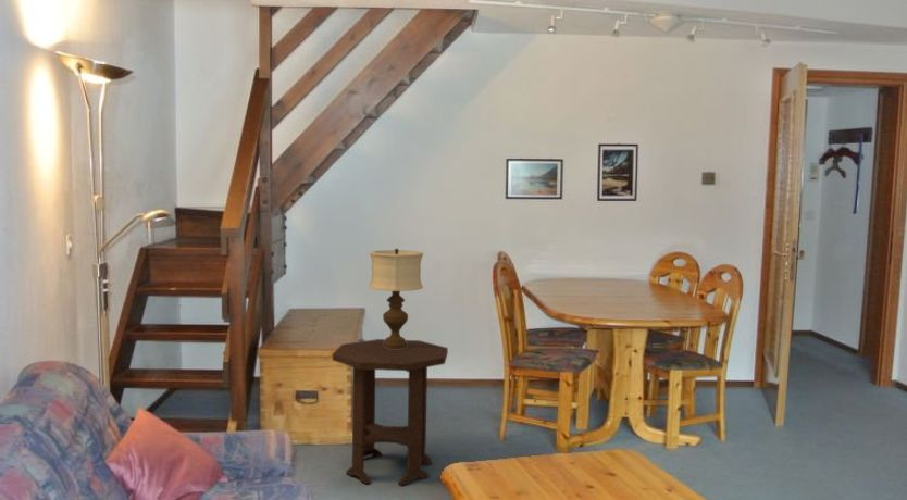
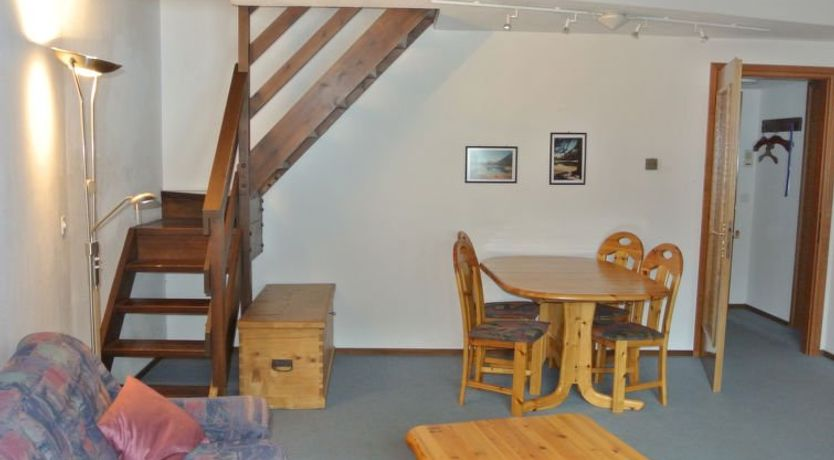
- side table [332,338,449,487]
- table lamp [368,248,424,349]
